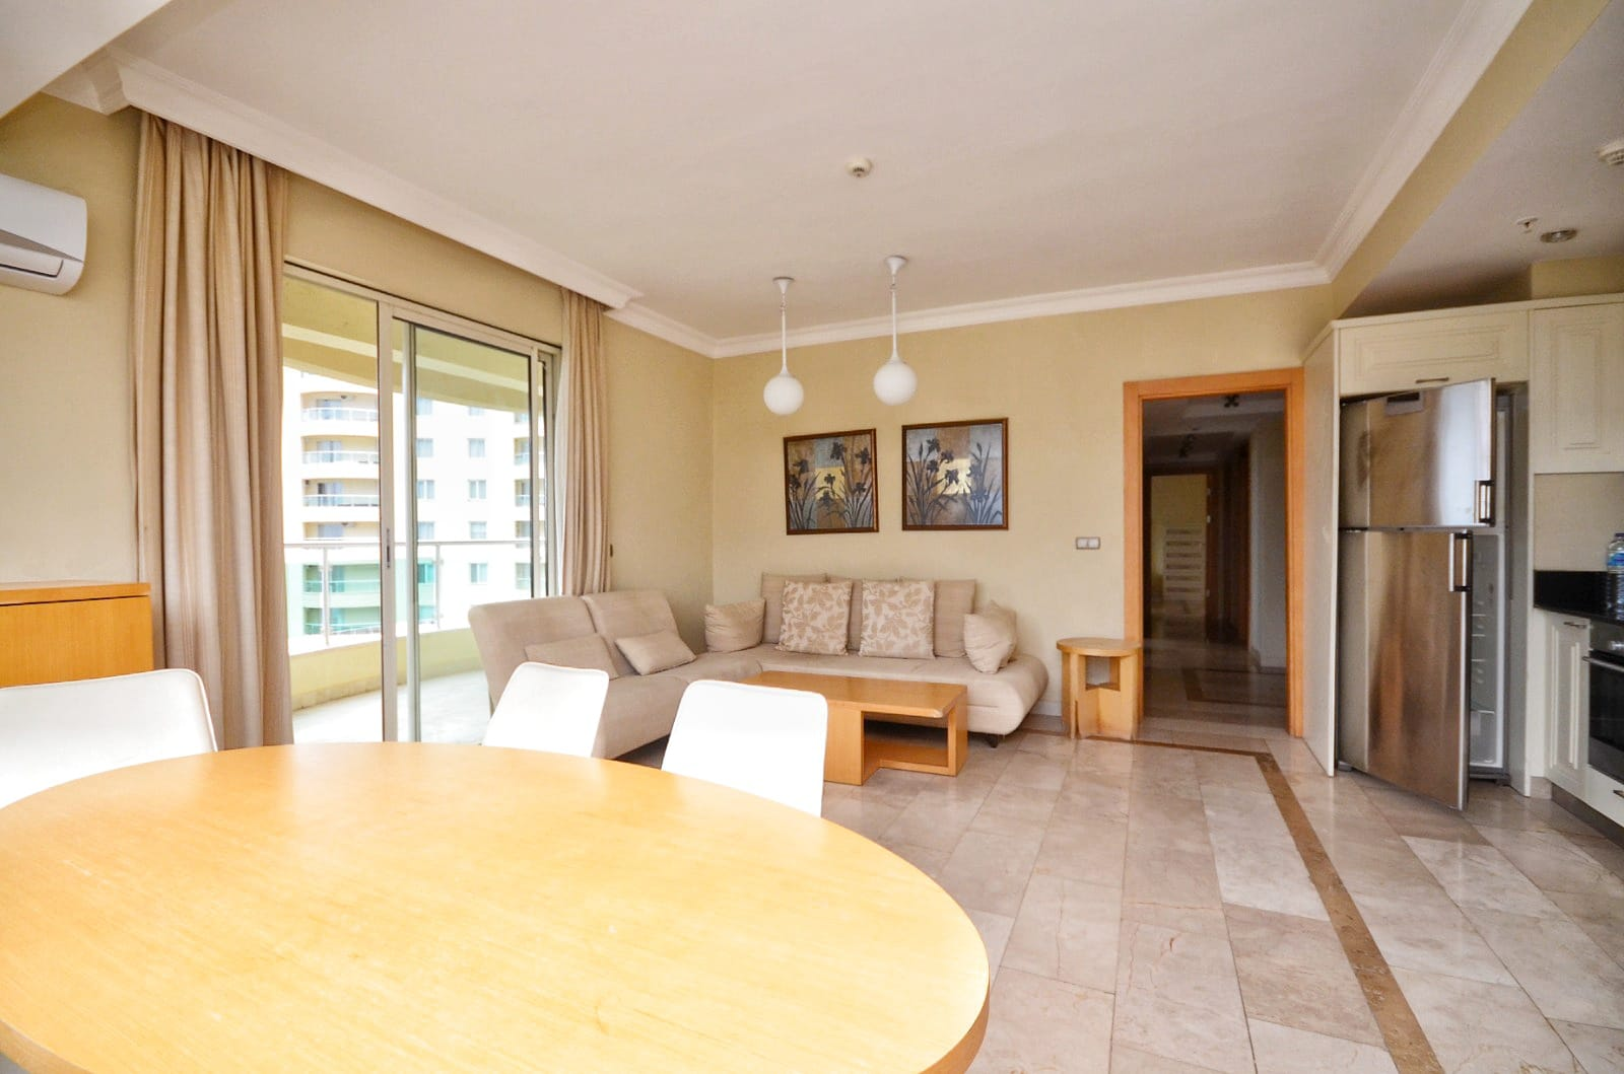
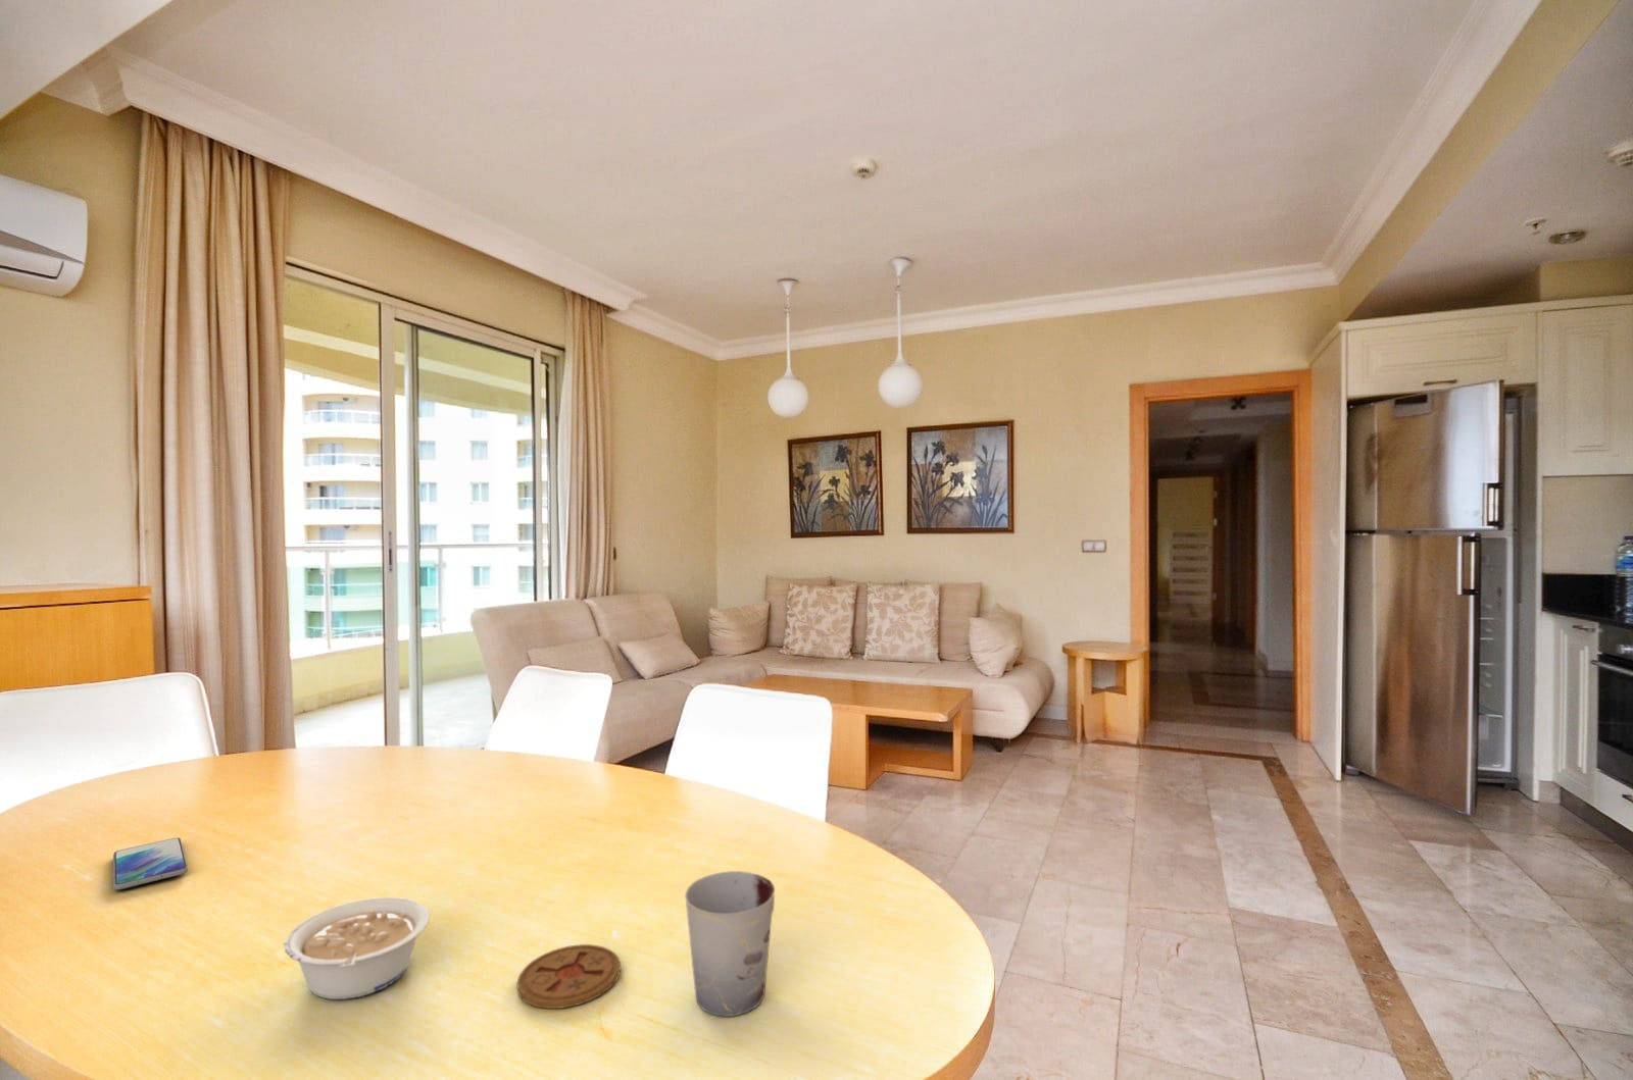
+ coaster [516,944,621,1010]
+ smartphone [112,837,189,891]
+ legume [282,897,431,1000]
+ cup [684,870,775,1017]
